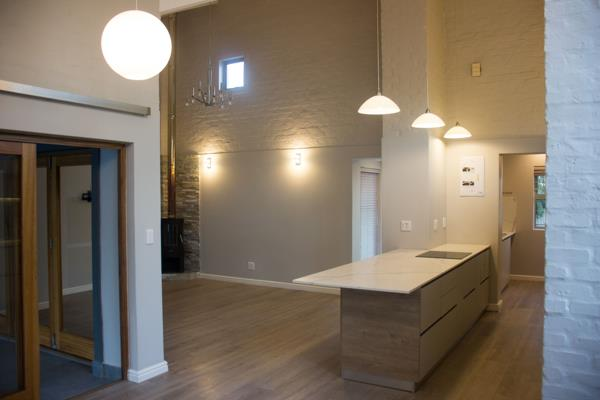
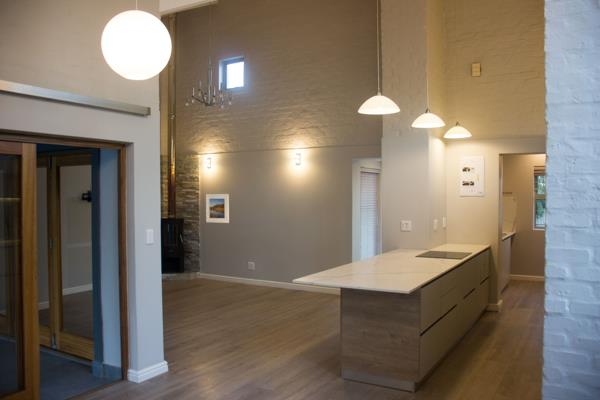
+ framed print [205,193,230,224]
